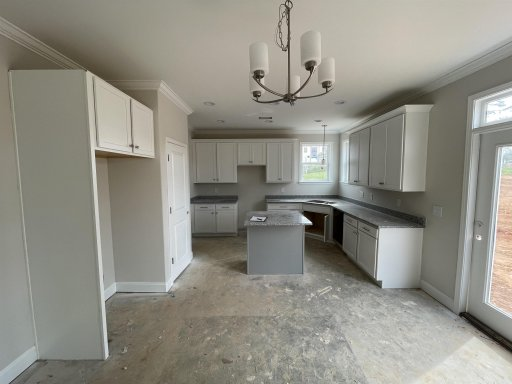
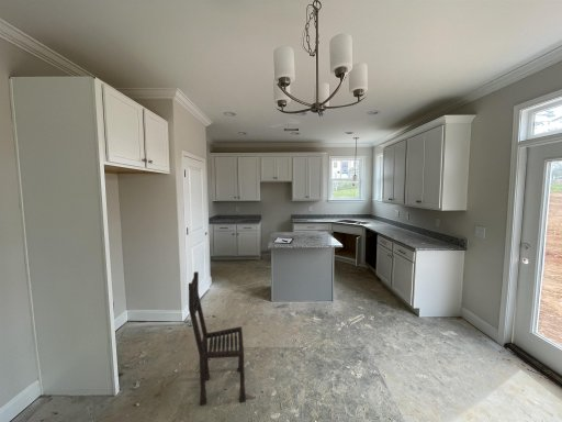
+ chair [188,270,247,407]
